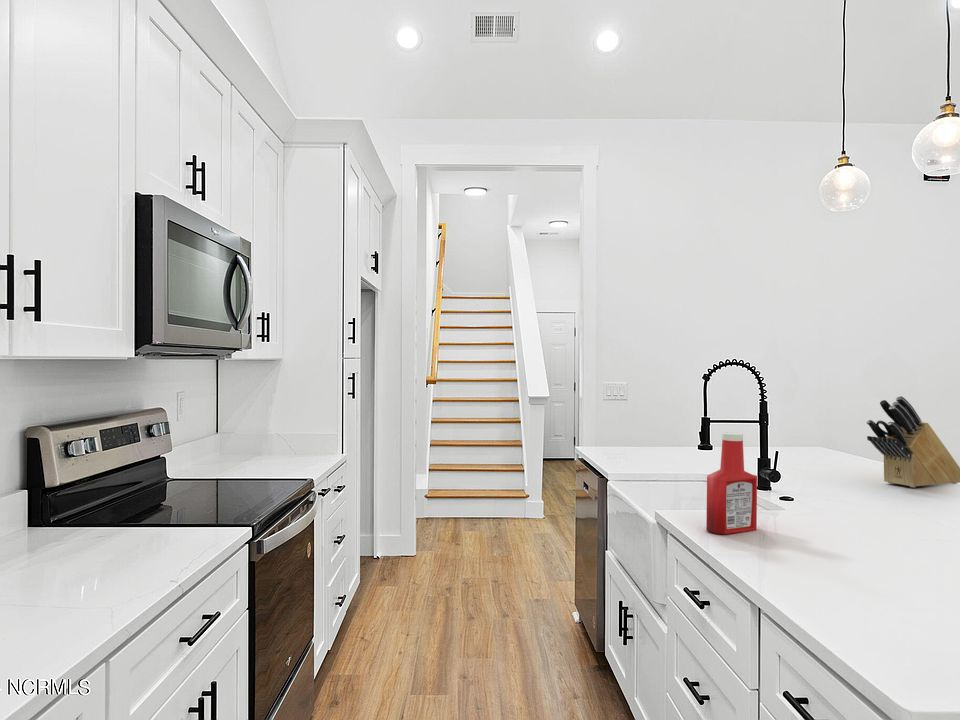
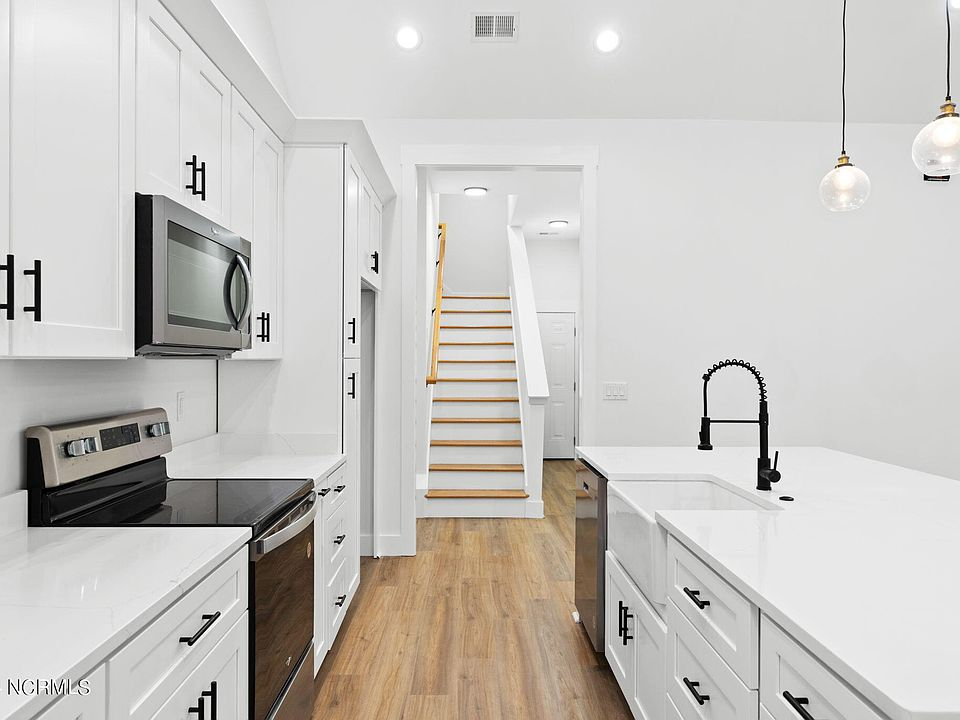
- soap bottle [705,432,758,535]
- knife block [865,395,960,488]
